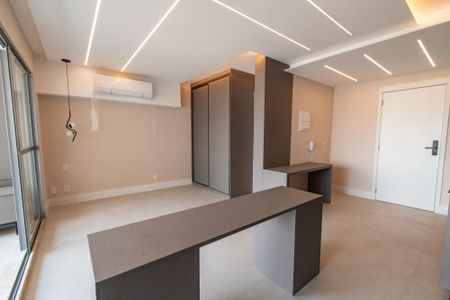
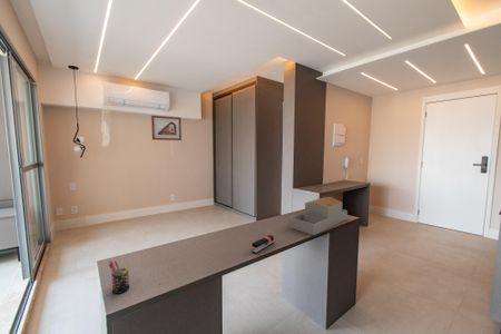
+ pen holder [108,259,132,295]
+ stapler [250,234,275,255]
+ picture frame [150,115,183,141]
+ architectural model [288,196,348,236]
